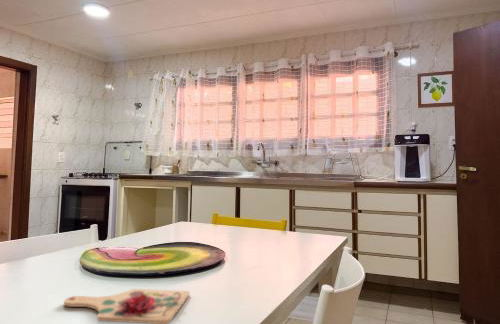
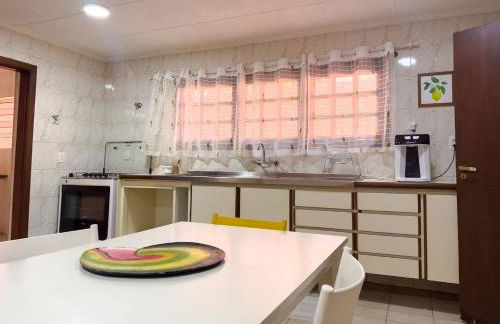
- cutting board [63,288,190,324]
